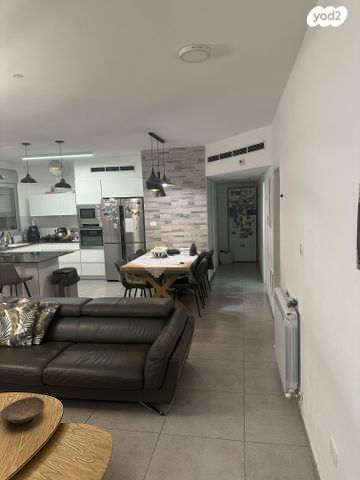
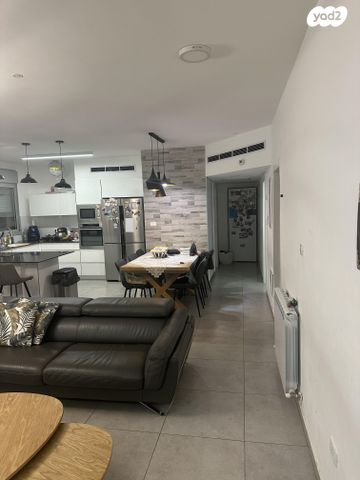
- decorative bowl [0,395,46,425]
